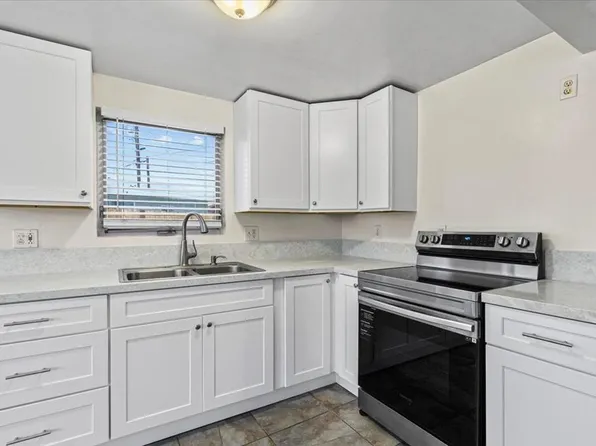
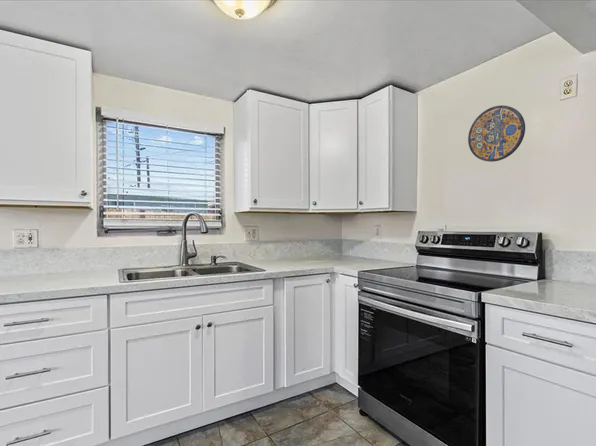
+ manhole cover [467,104,526,163]
